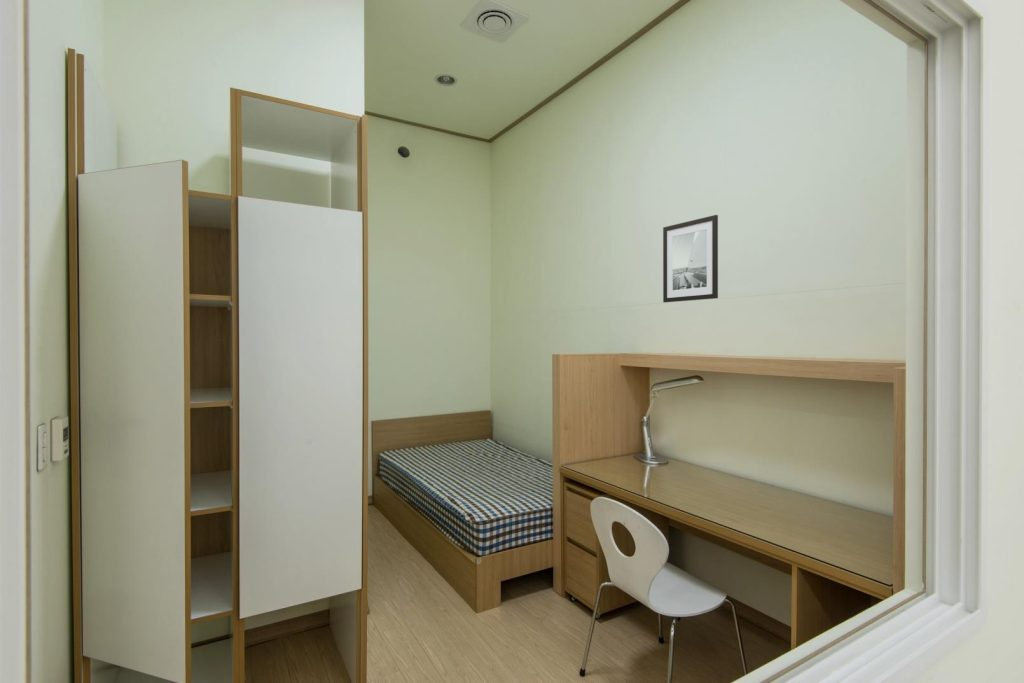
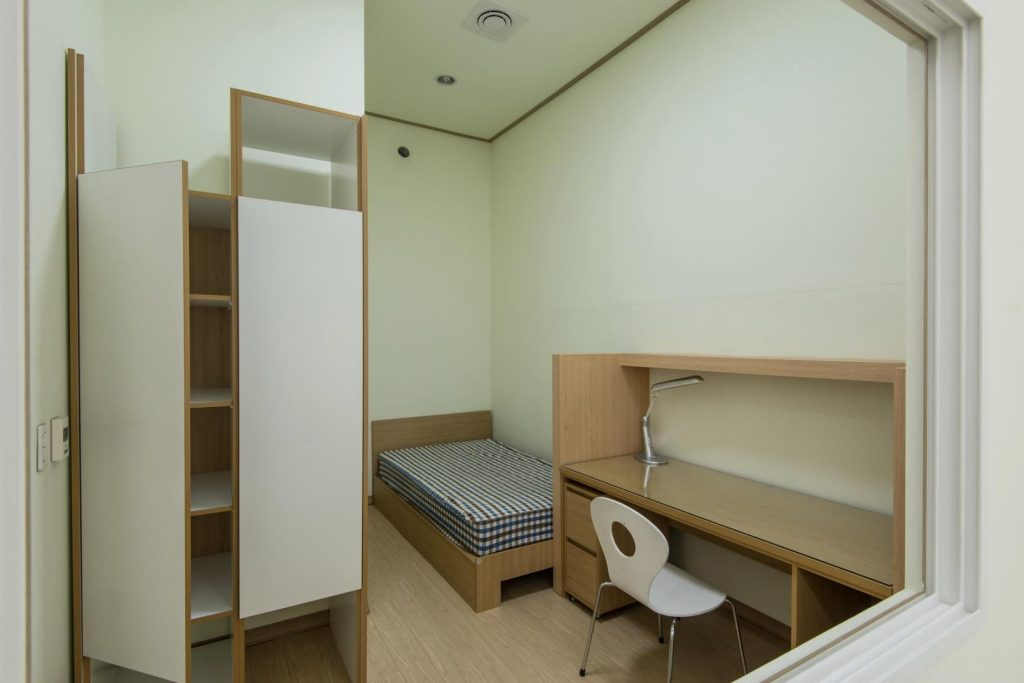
- wall art [662,214,719,303]
